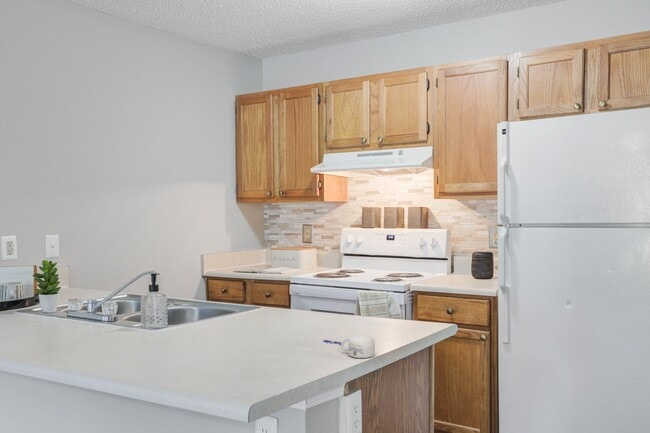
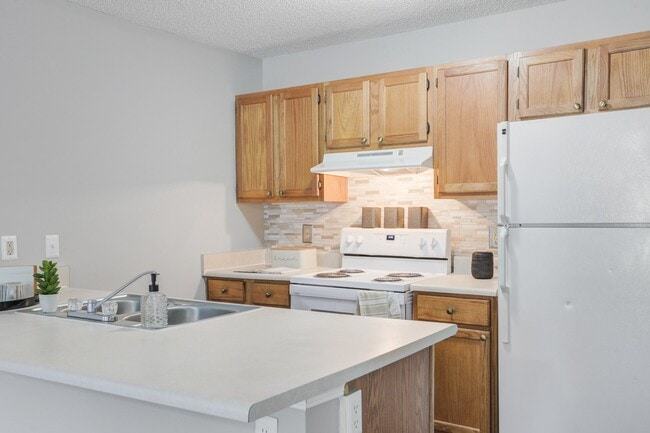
- mug [322,334,376,359]
